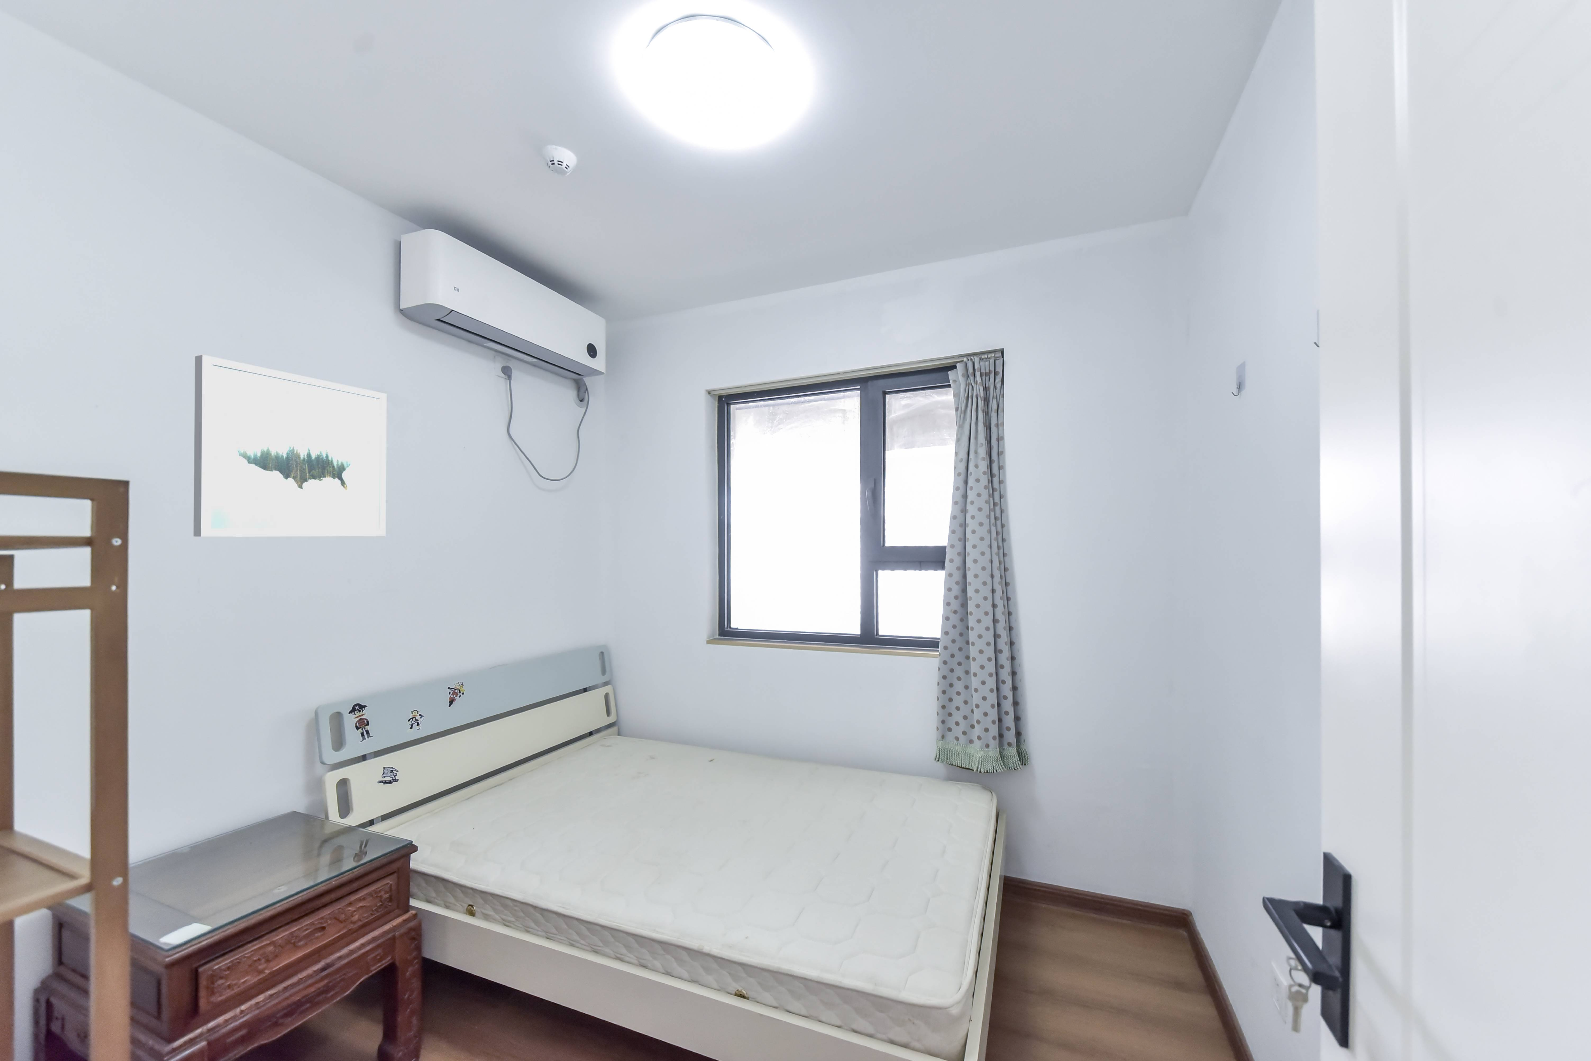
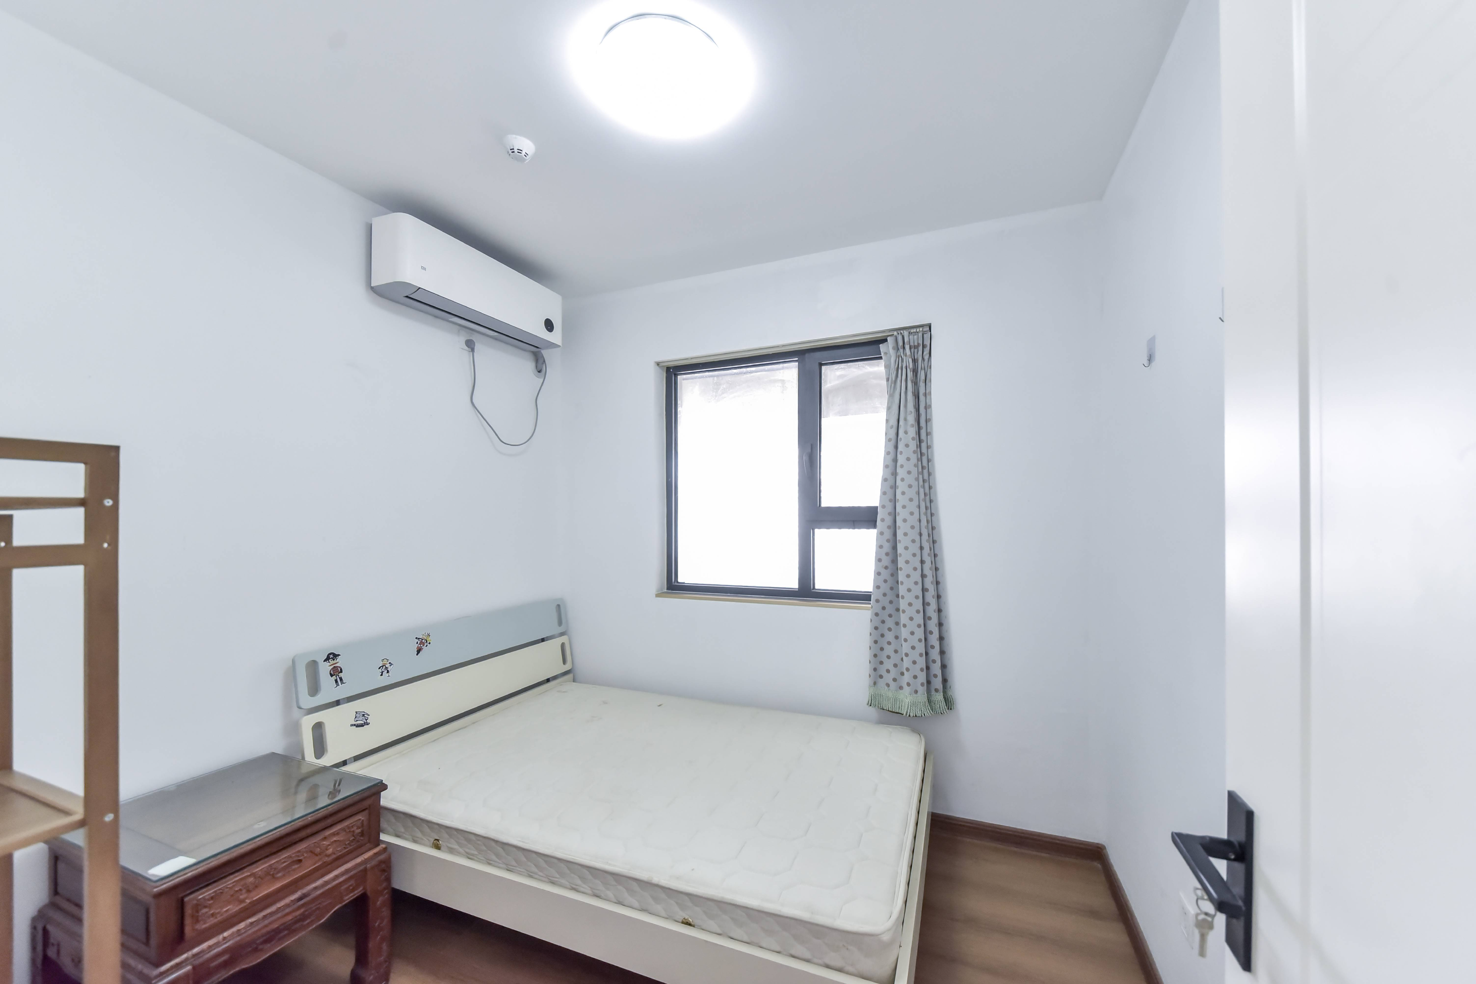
- wall art [193,354,387,538]
